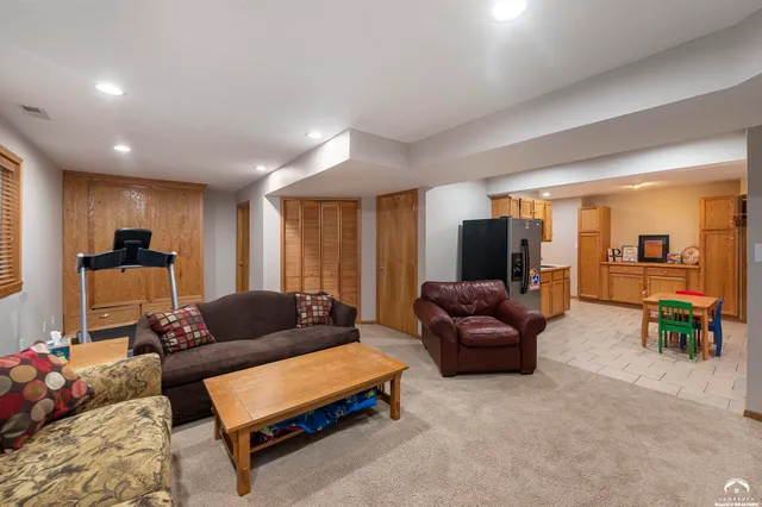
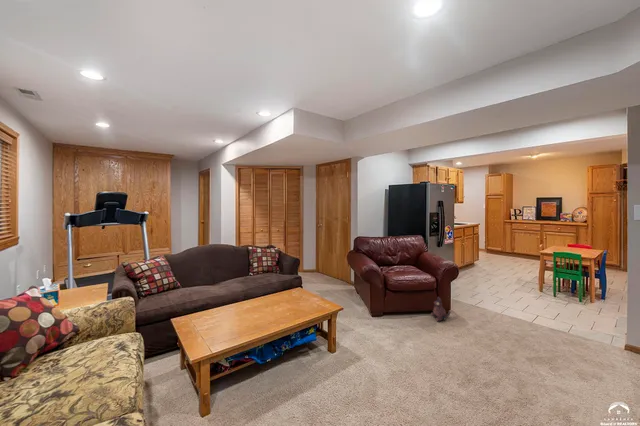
+ plush toy [430,296,451,323]
